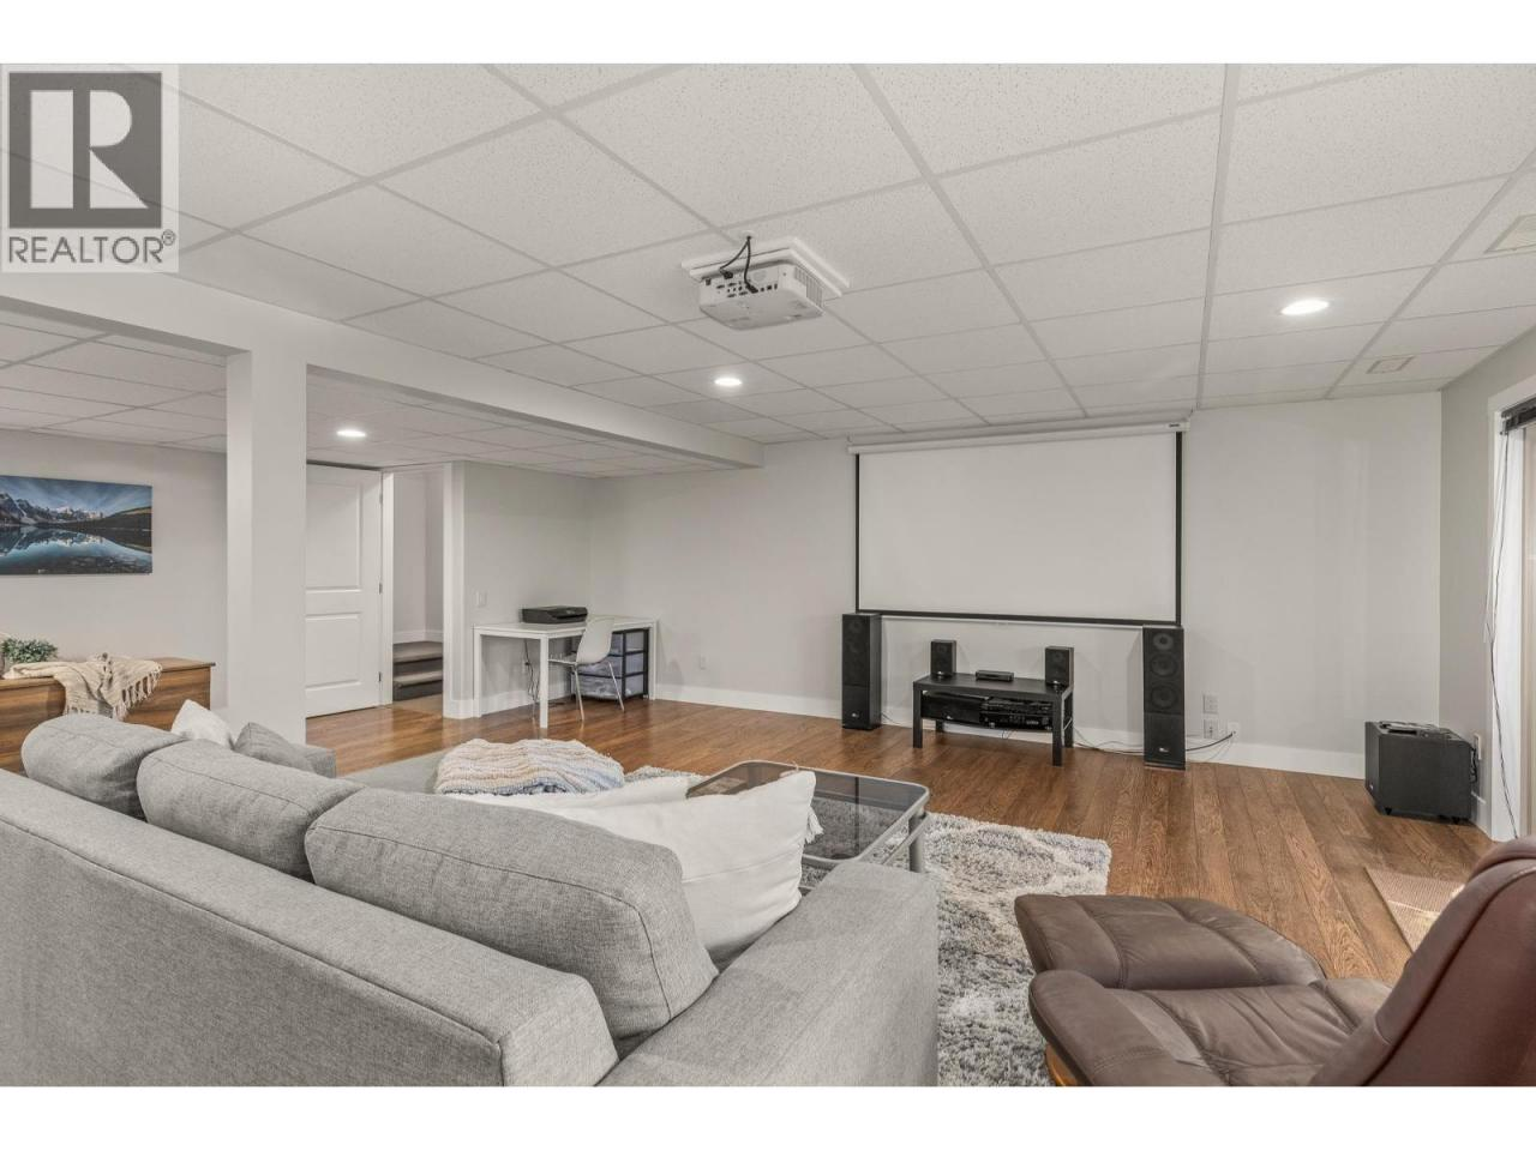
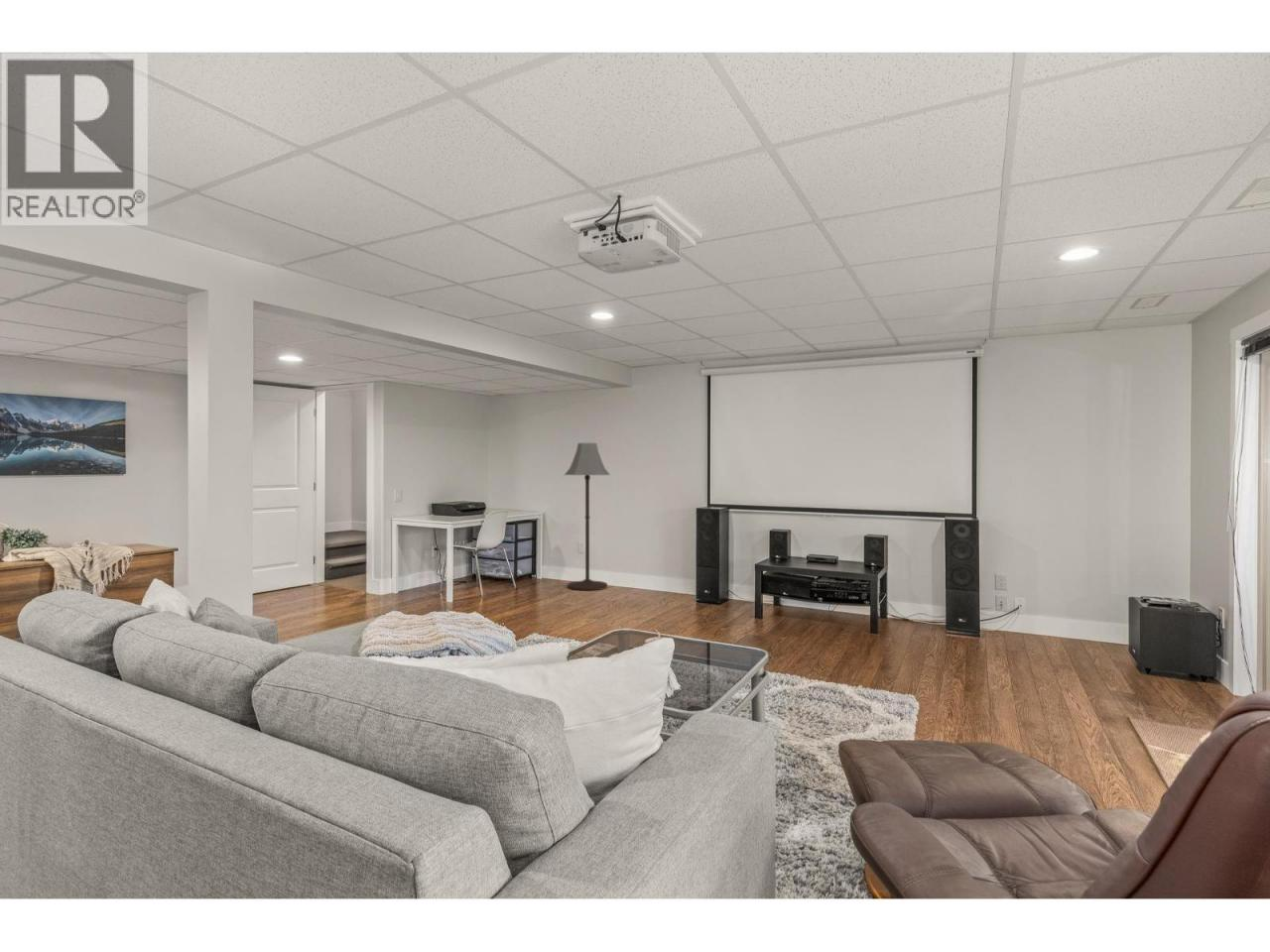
+ floor lamp [564,442,611,591]
